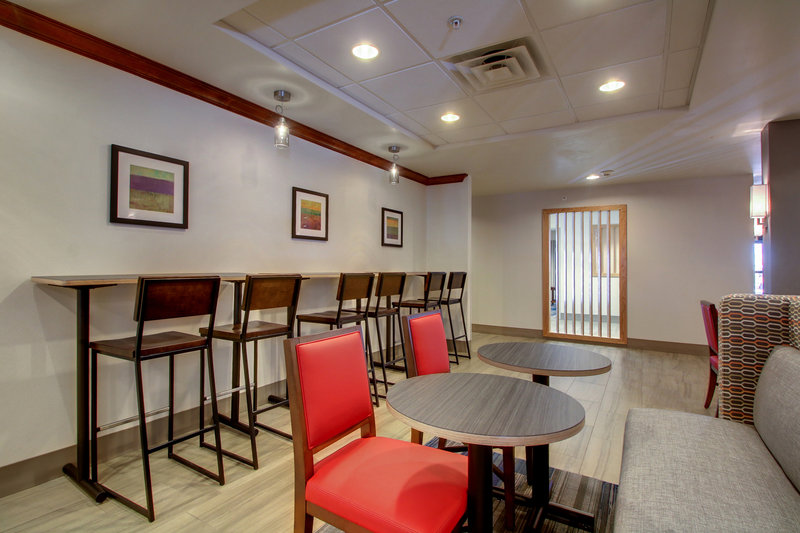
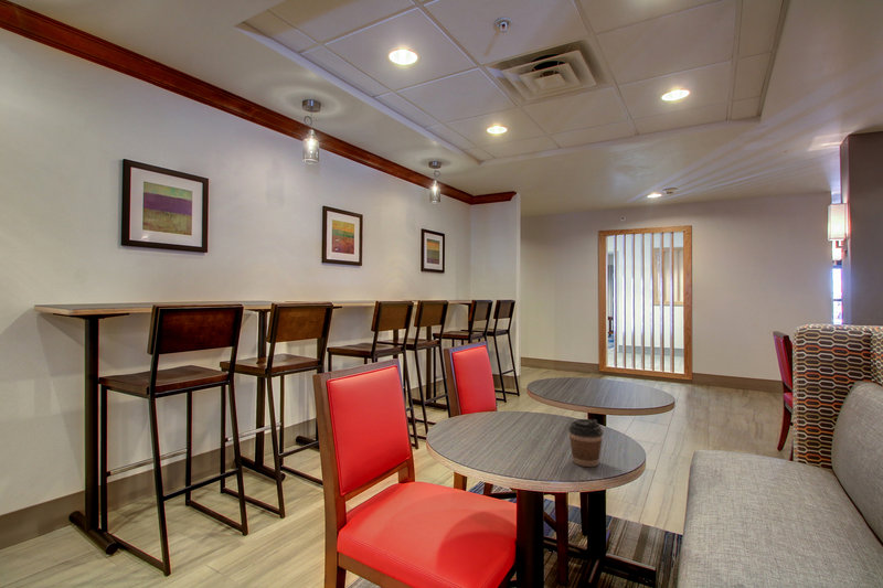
+ coffee cup [567,418,604,468]
